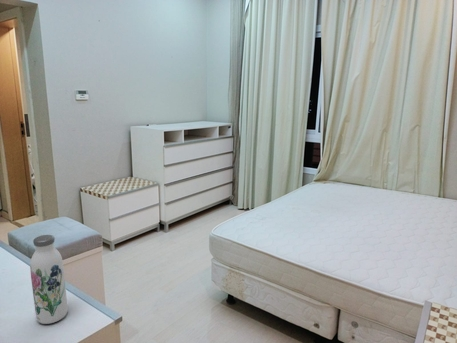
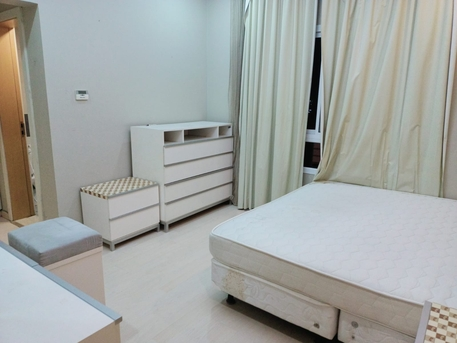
- water bottle [29,234,69,325]
